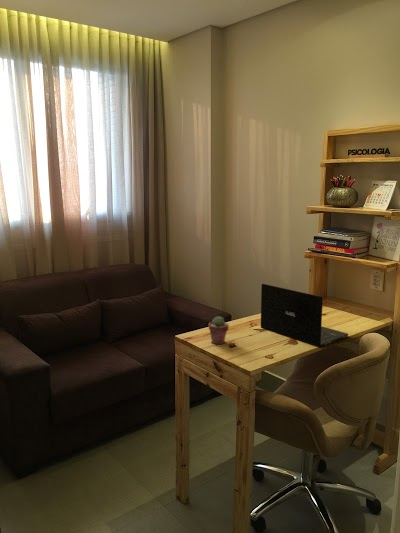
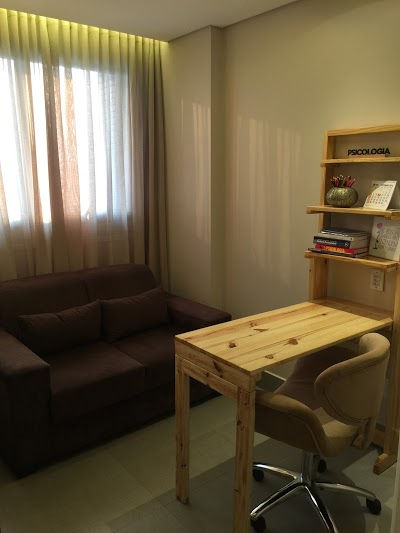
- laptop [260,283,349,348]
- potted succulent [208,315,230,345]
